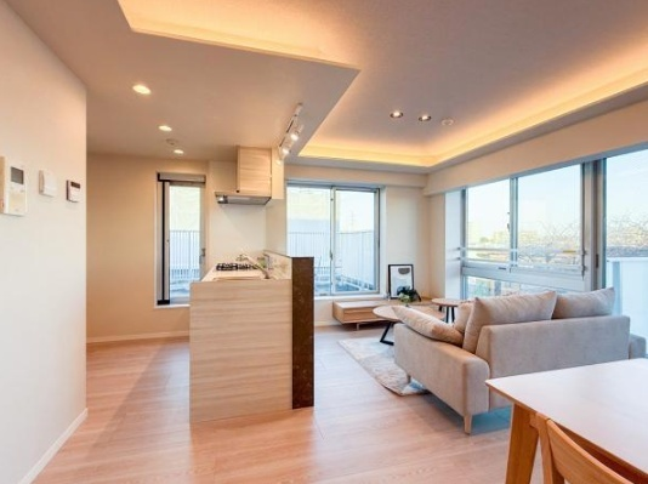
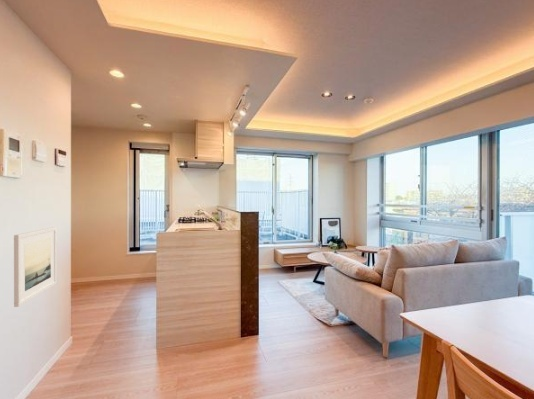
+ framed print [13,226,58,308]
